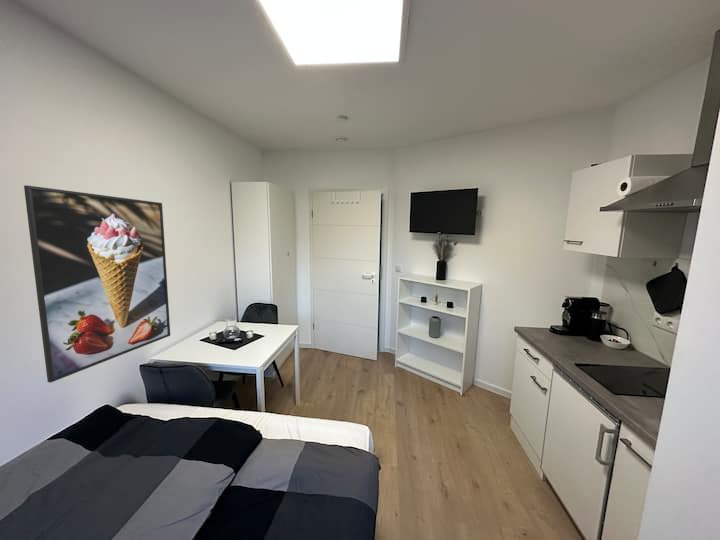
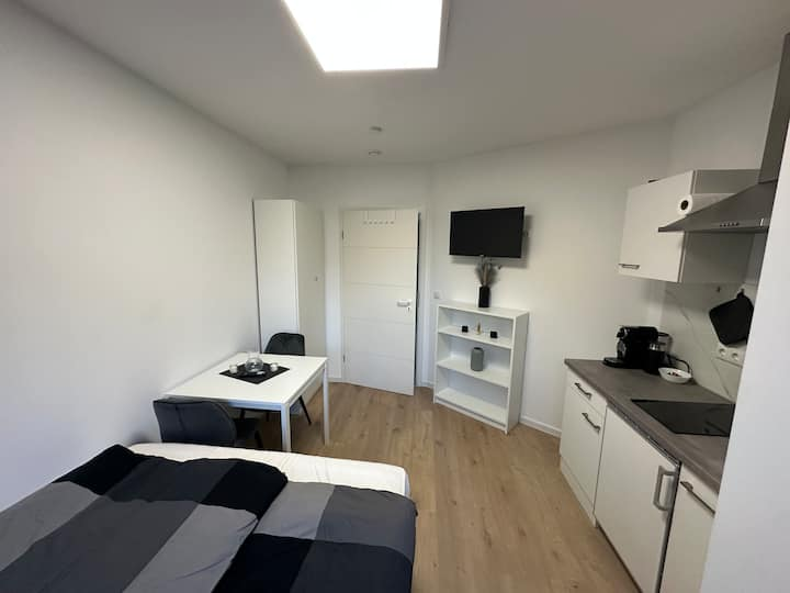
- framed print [23,184,171,383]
